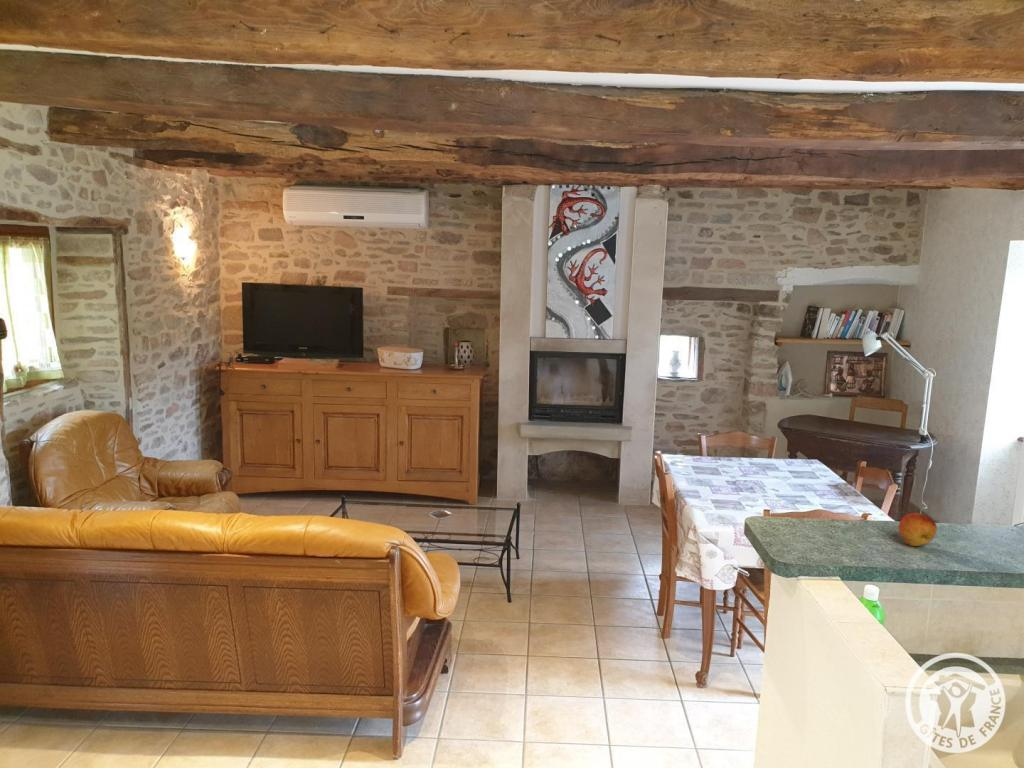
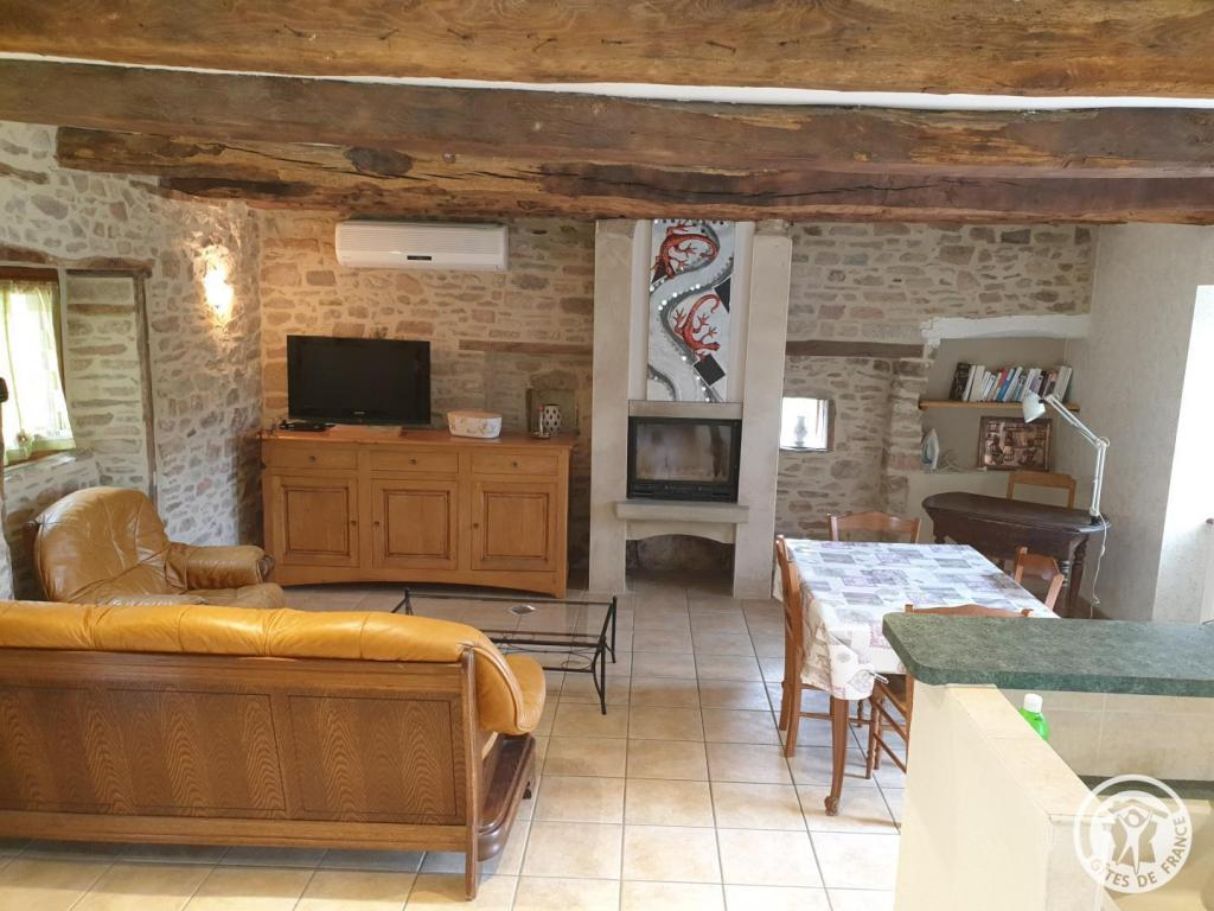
- fruit [897,512,938,547]
